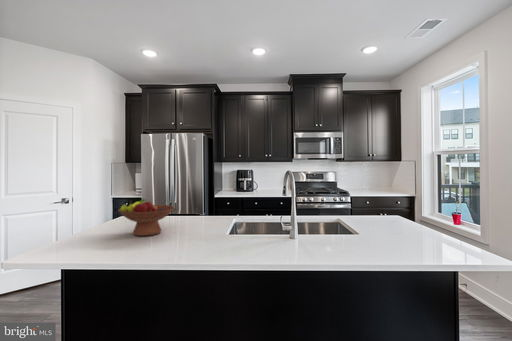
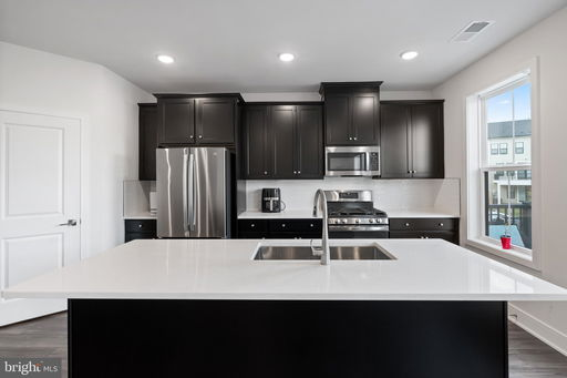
- fruit bowl [117,198,175,237]
